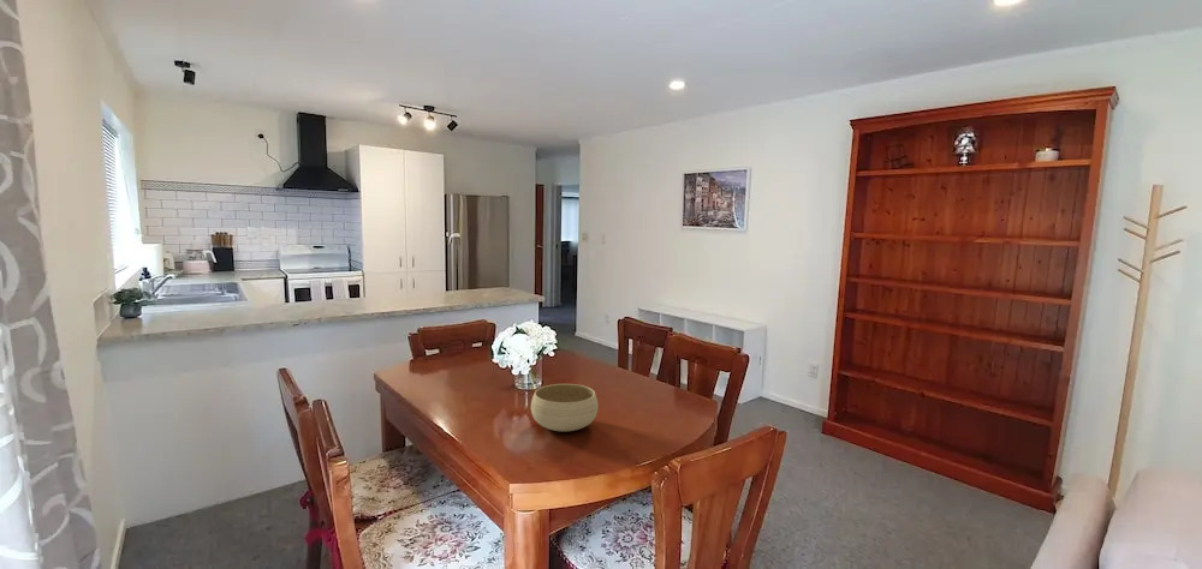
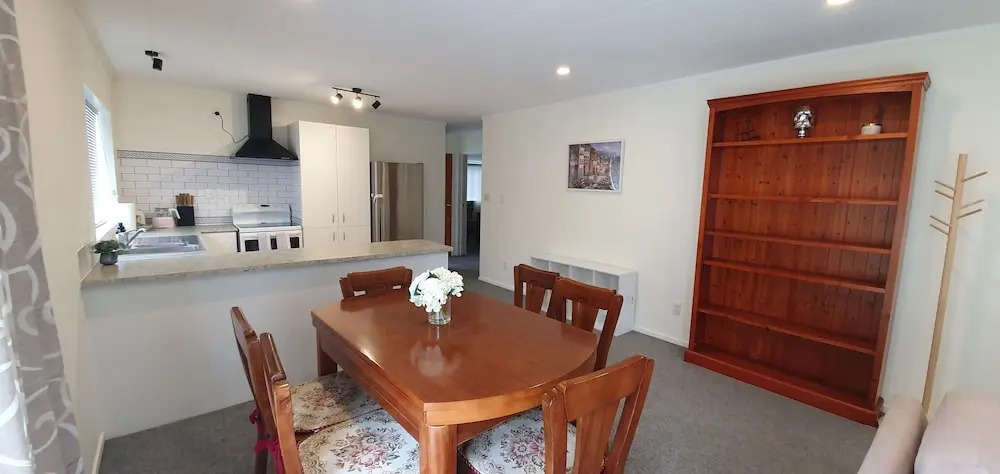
- bowl [530,383,600,433]
